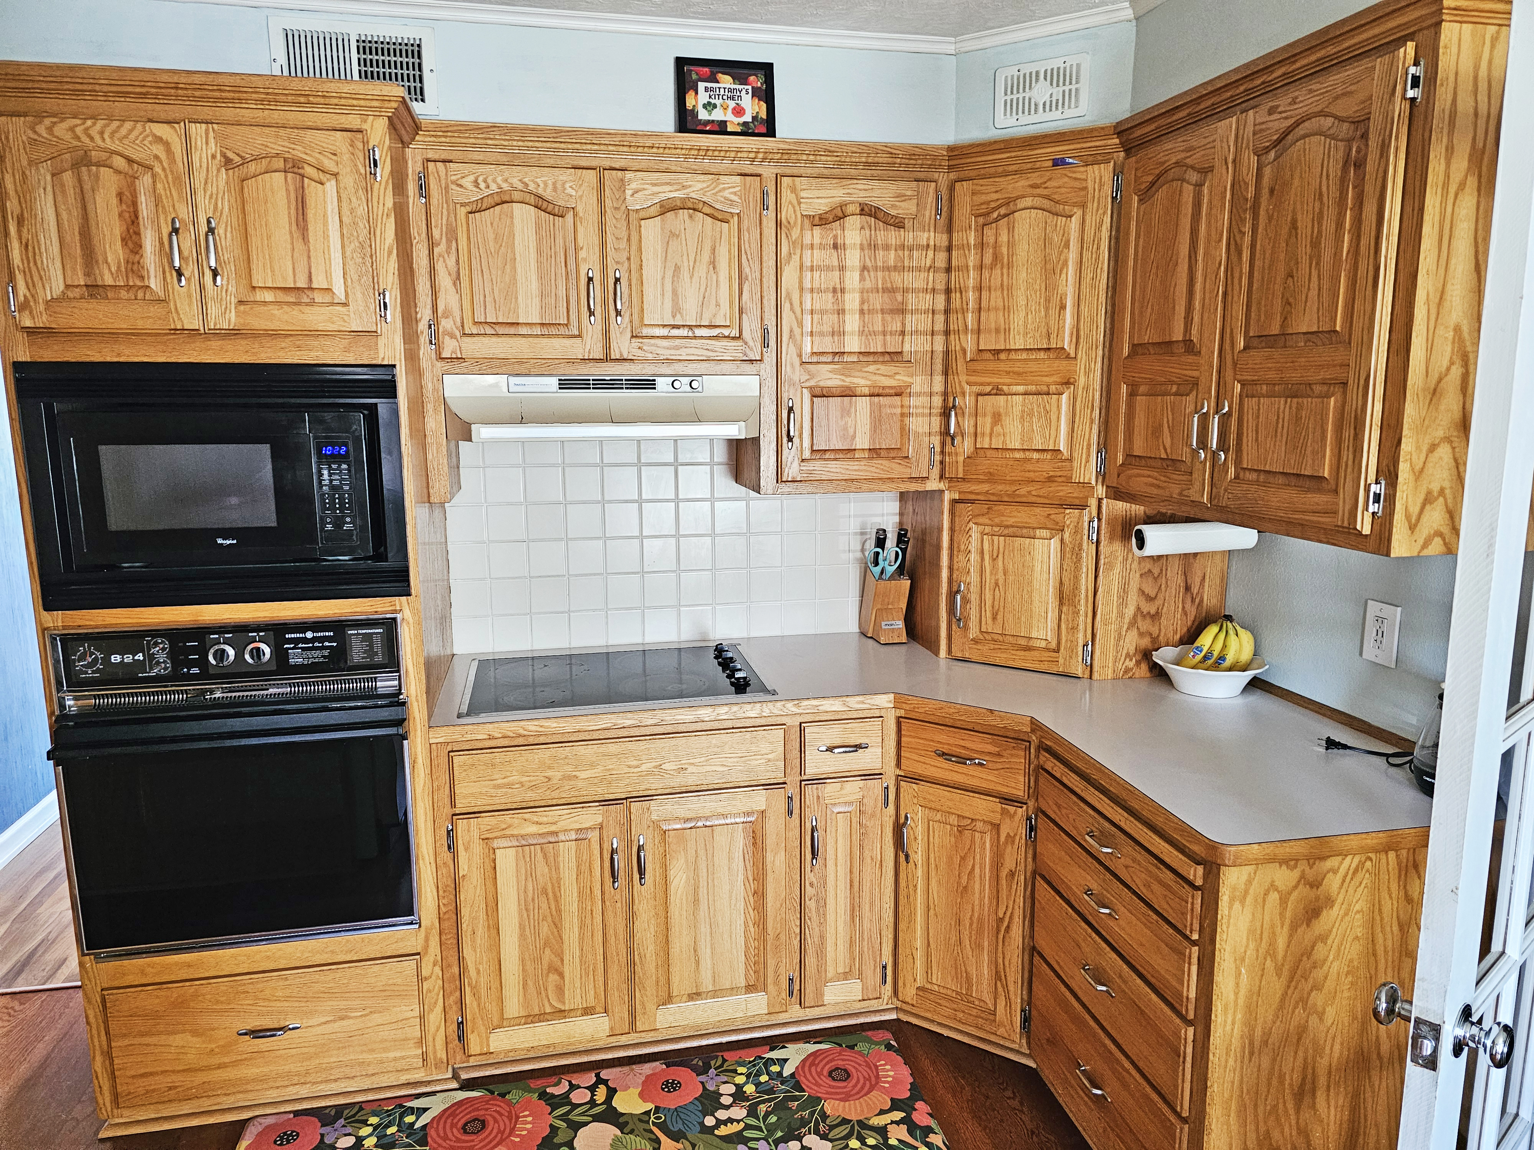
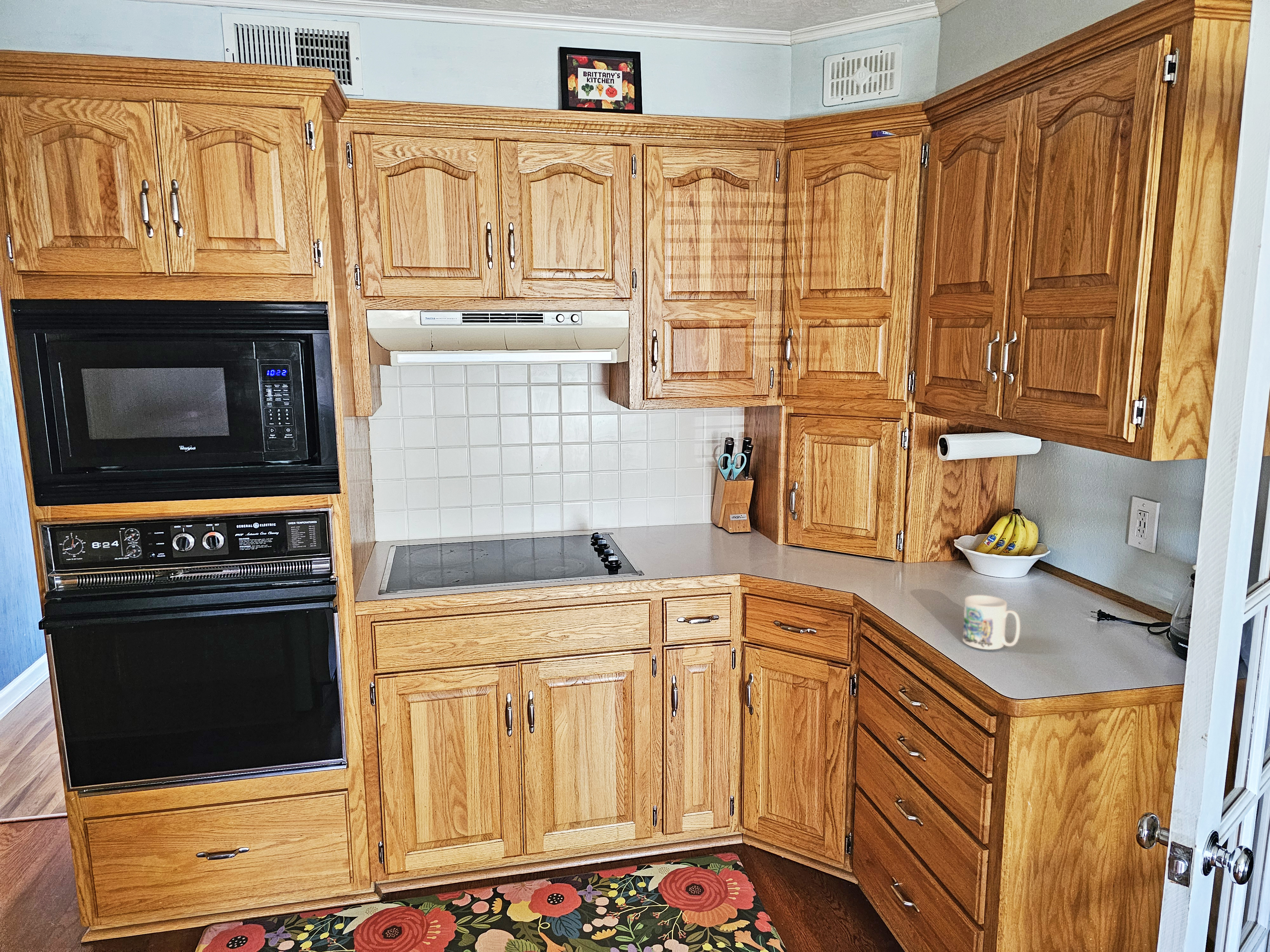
+ mug [962,595,1020,650]
